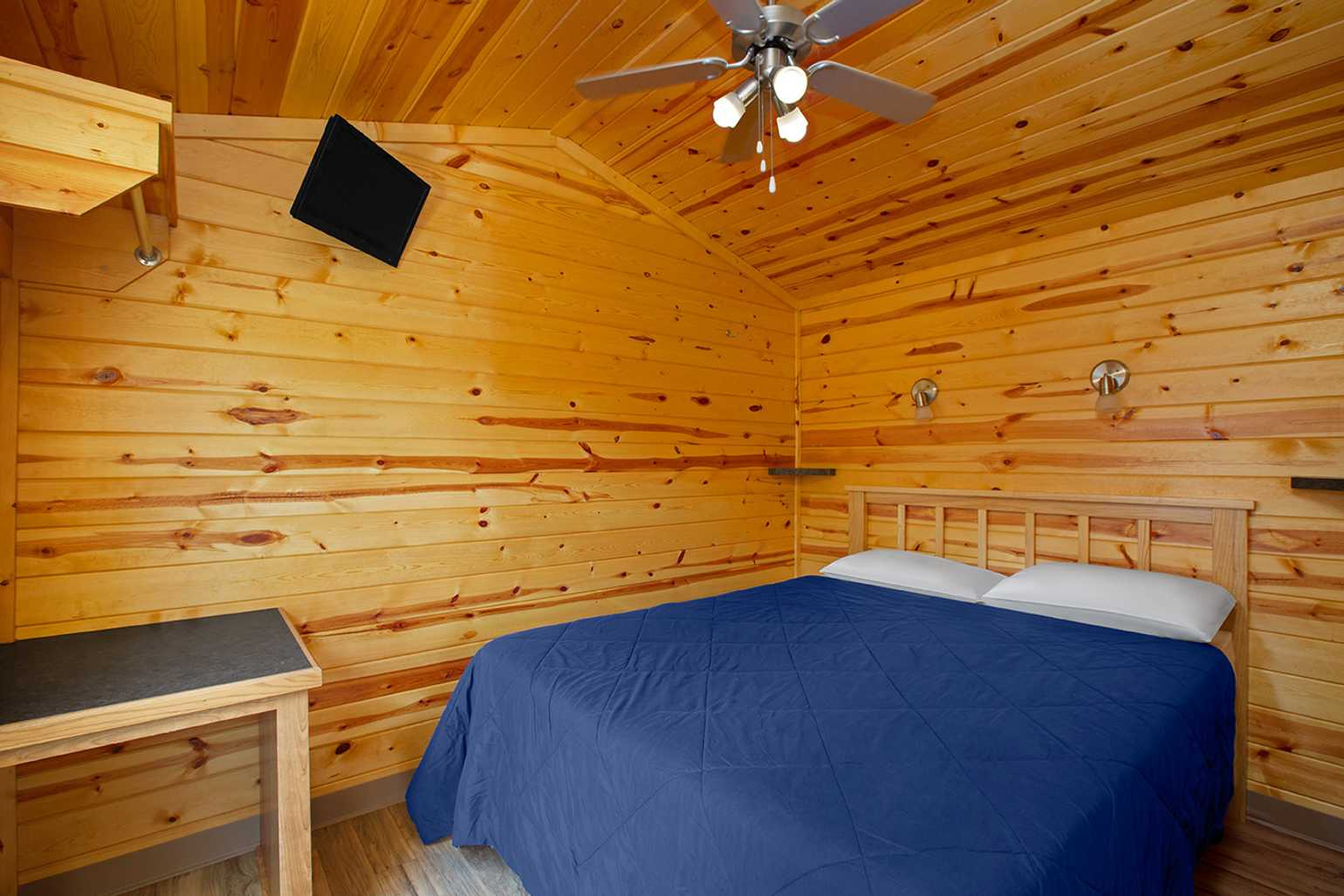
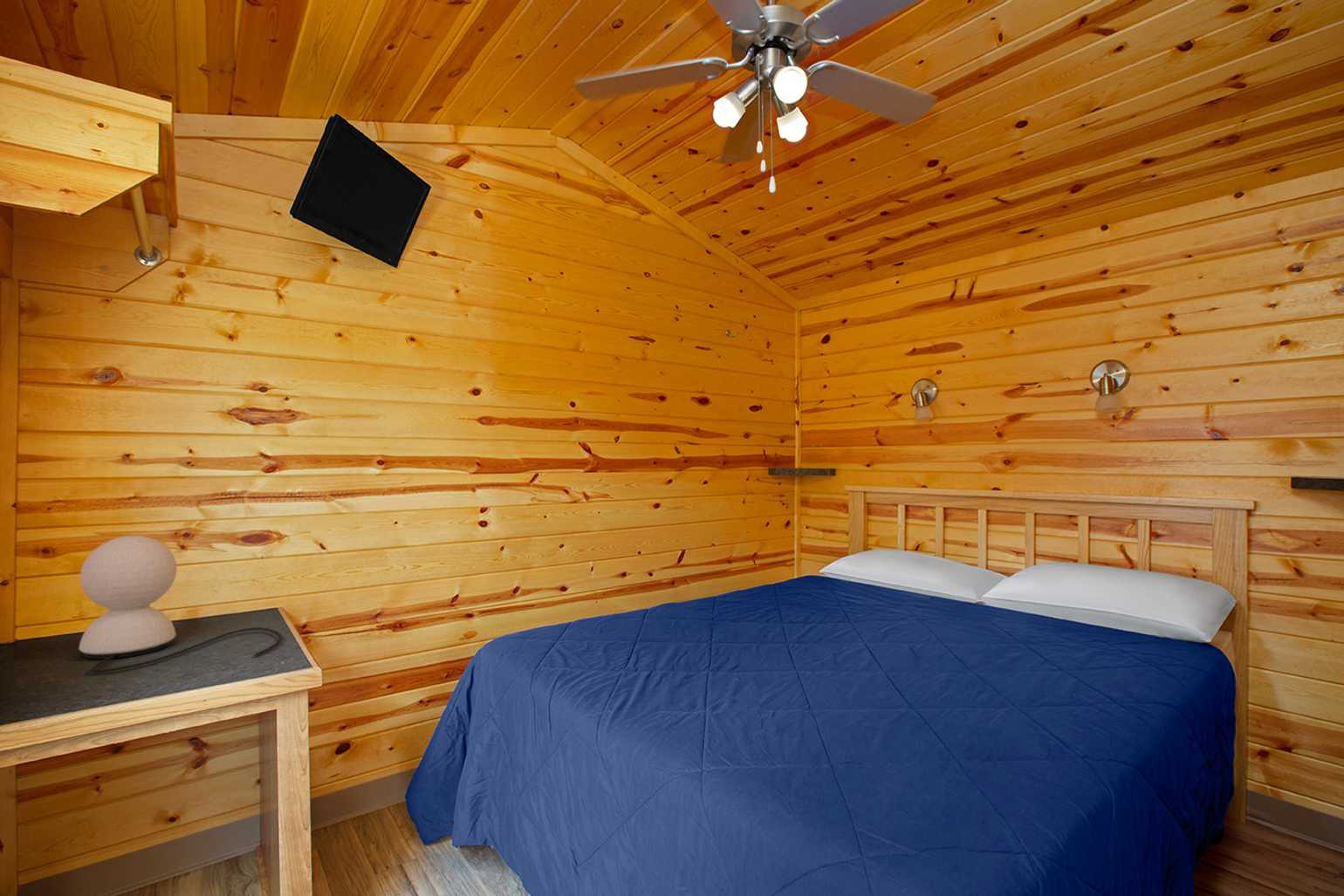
+ table lamp [78,535,283,674]
